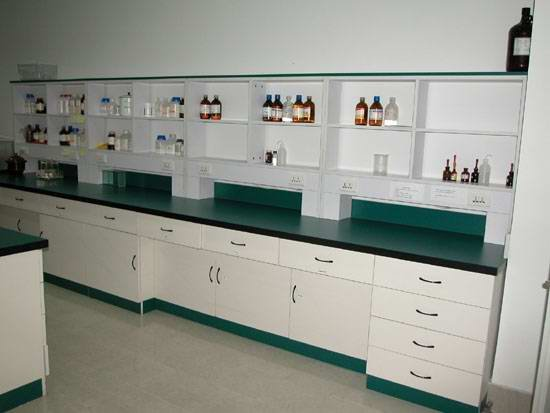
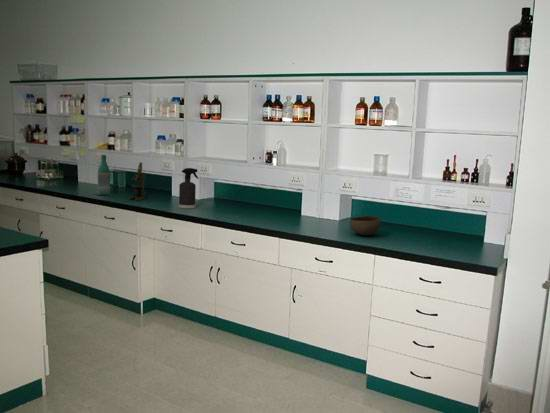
+ microscope [128,161,147,201]
+ bottle [96,154,114,196]
+ bowl [349,215,381,236]
+ spray bottle [178,167,200,210]
